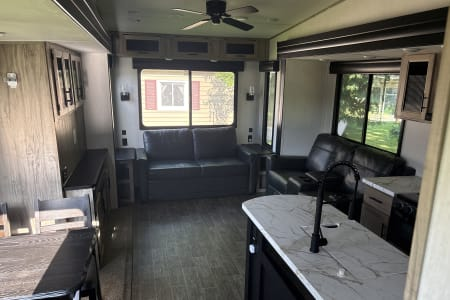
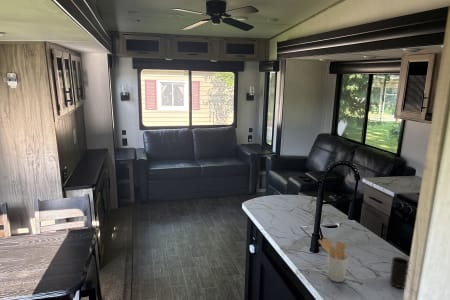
+ utensil holder [318,237,350,283]
+ cup [389,256,410,290]
